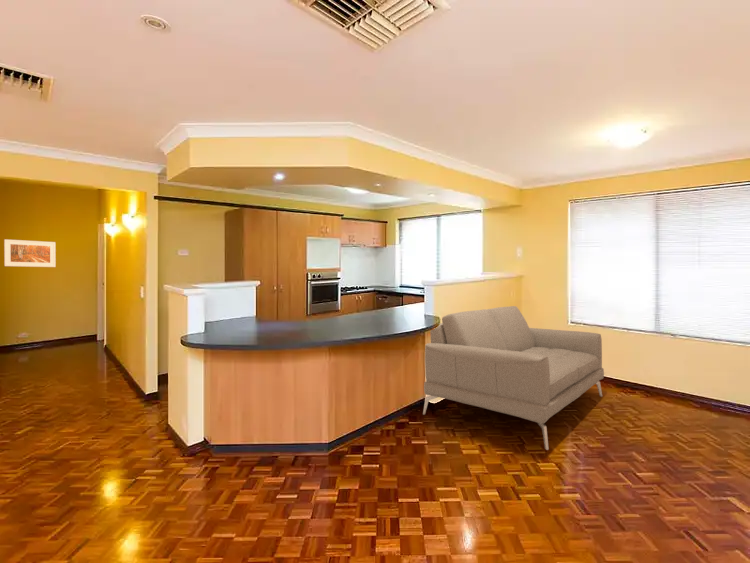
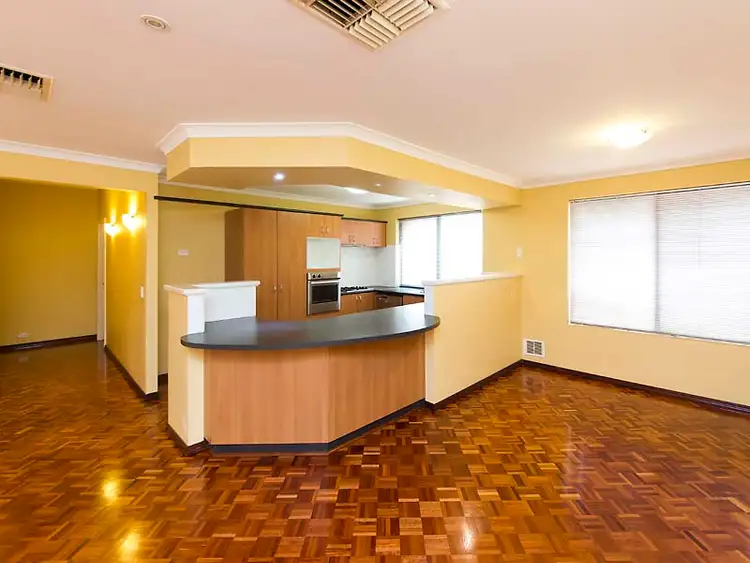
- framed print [3,238,57,268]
- sofa [422,305,605,451]
